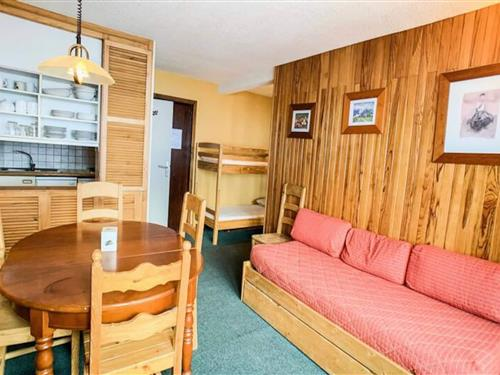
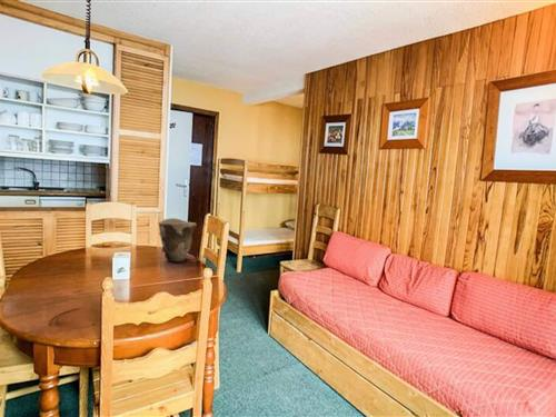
+ vase [158,217,198,264]
